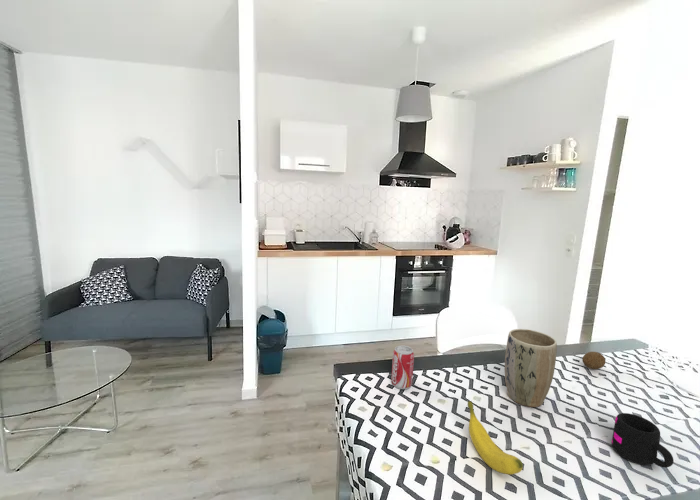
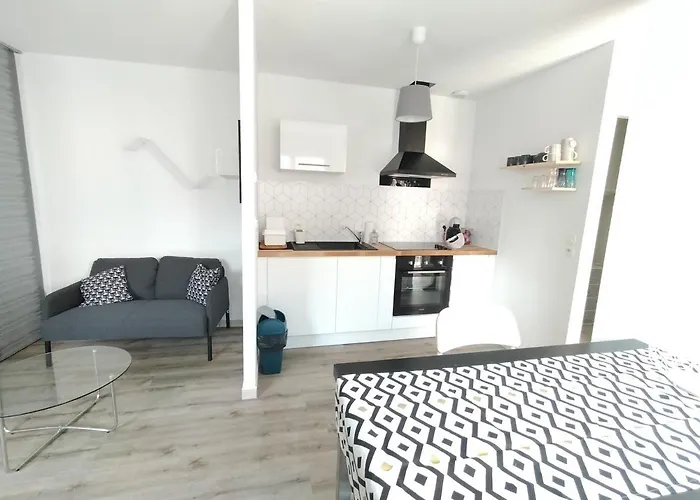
- plant pot [504,328,558,408]
- mug [611,412,675,469]
- beverage can [390,345,415,390]
- fruit [581,351,606,370]
- banana [467,400,524,475]
